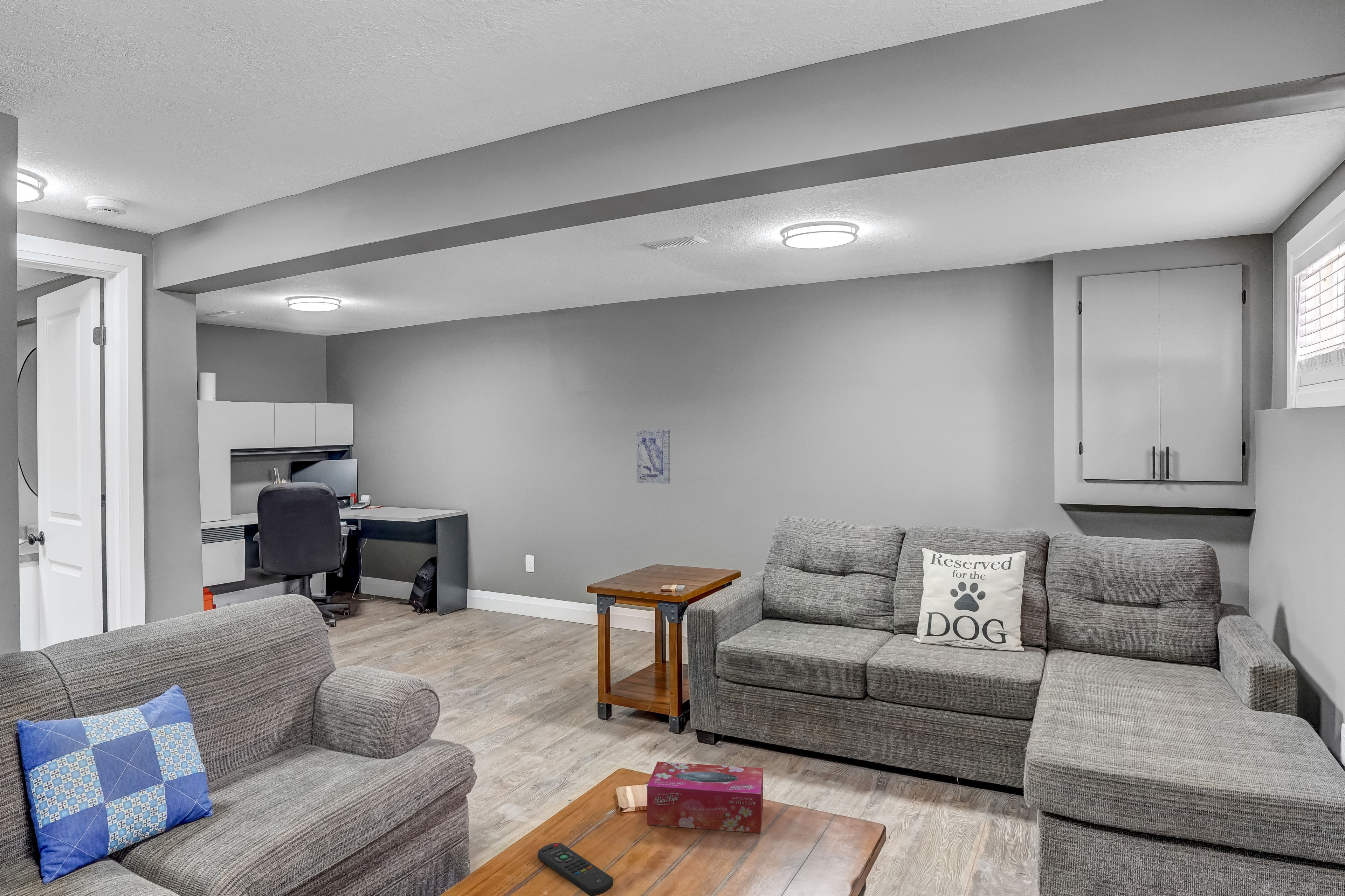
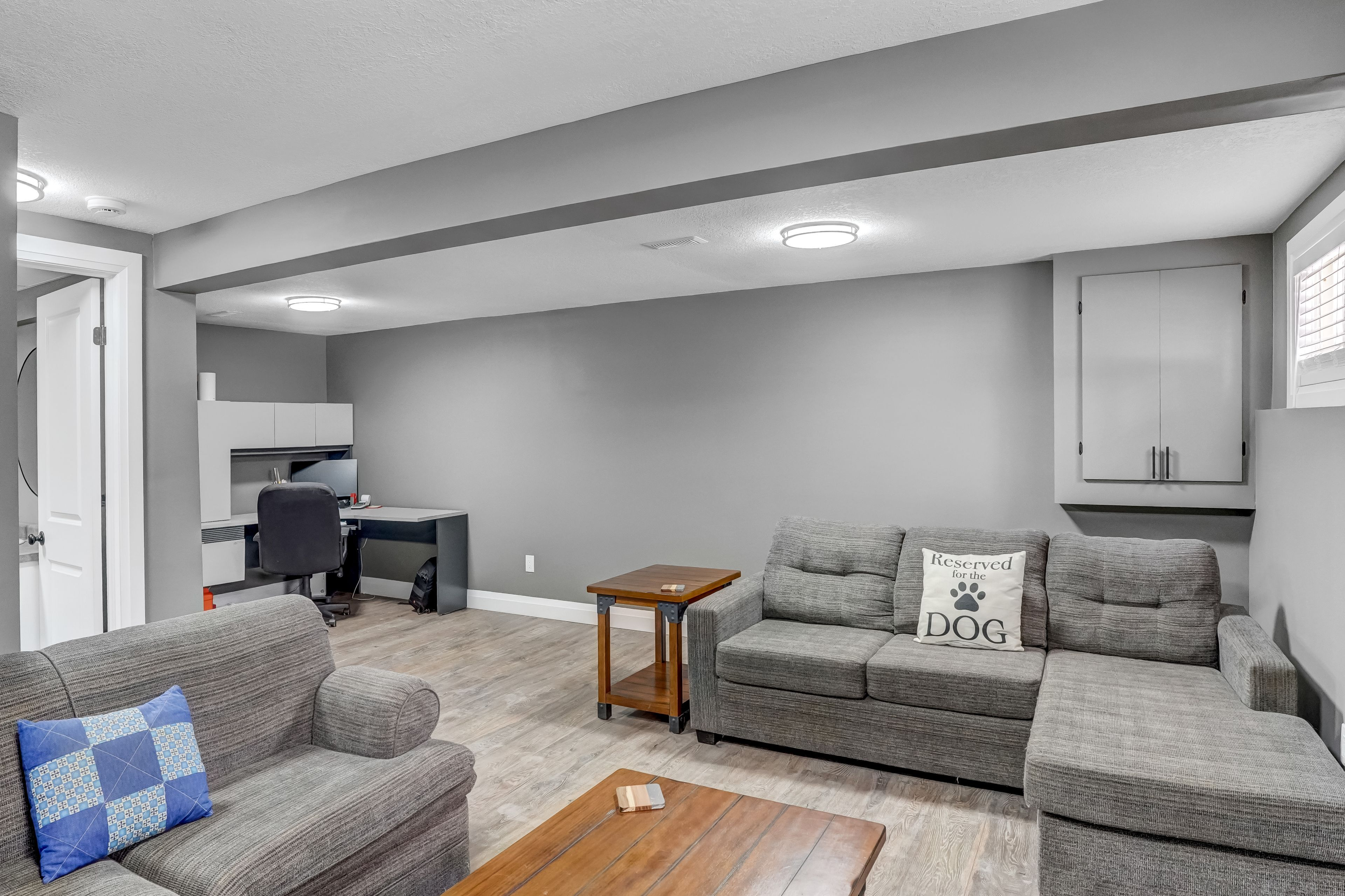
- wall art [636,429,670,484]
- remote control [537,842,614,896]
- tissue box [647,761,763,834]
